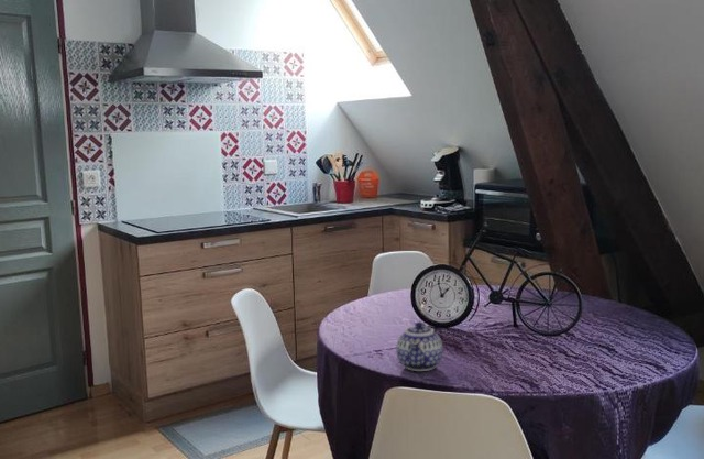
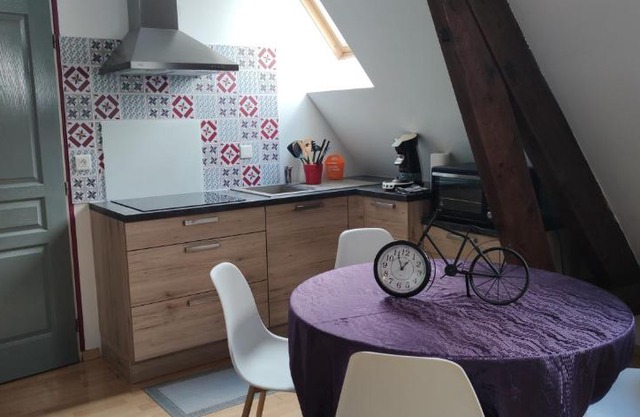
- teapot [396,320,443,372]
